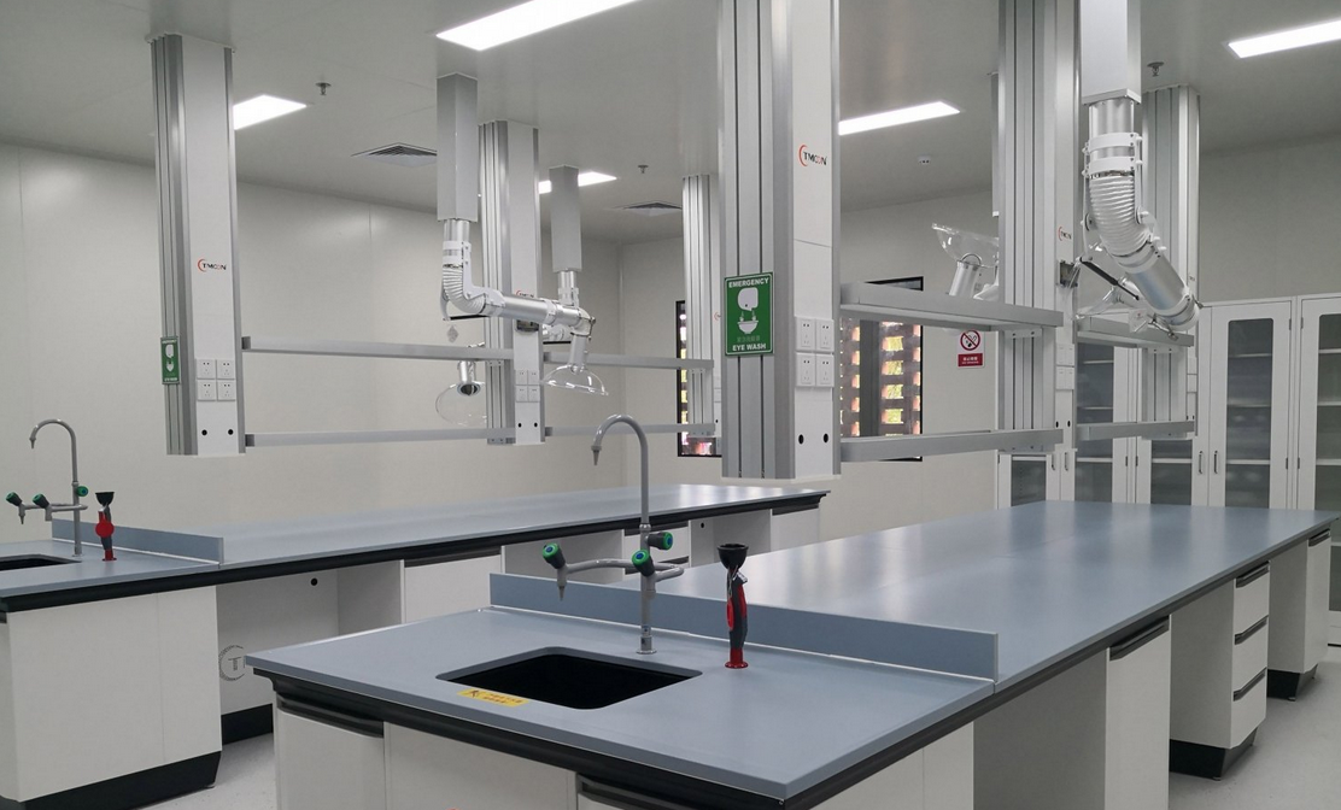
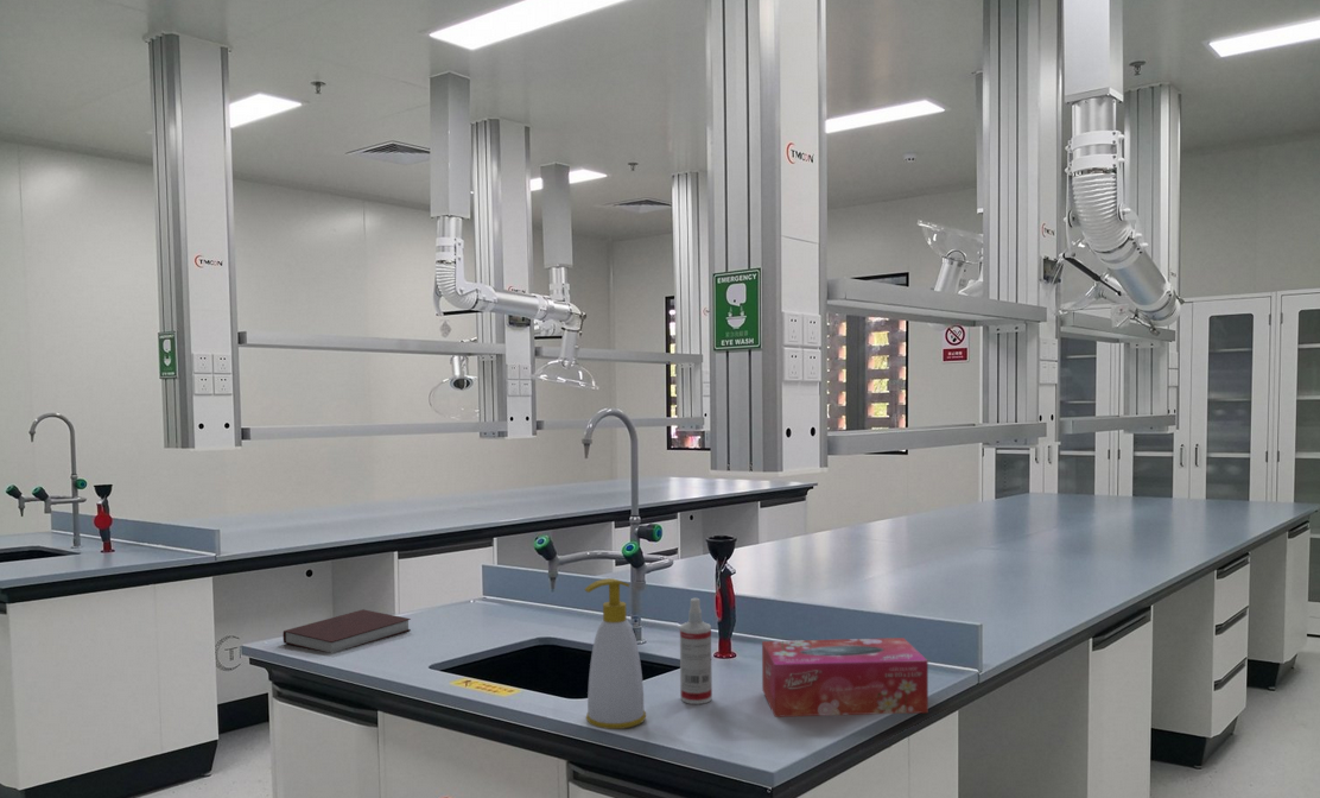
+ notebook [281,608,412,654]
+ spray bottle [679,596,713,705]
+ tissue box [761,636,929,718]
+ soap bottle [584,577,647,730]
